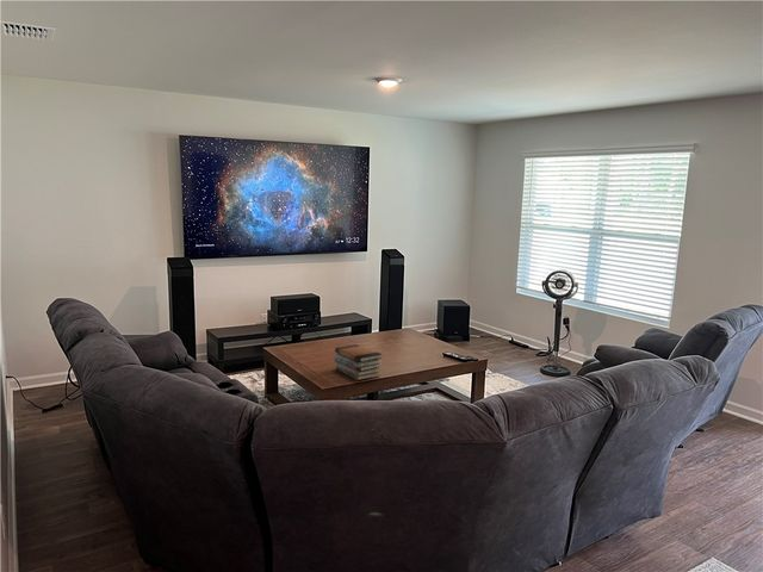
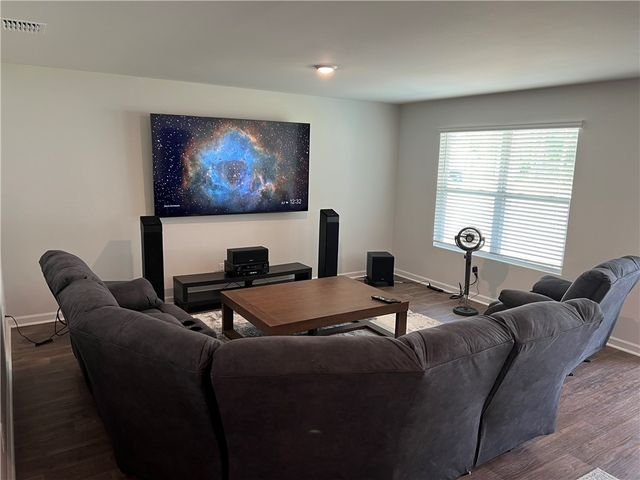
- book stack [333,343,384,381]
